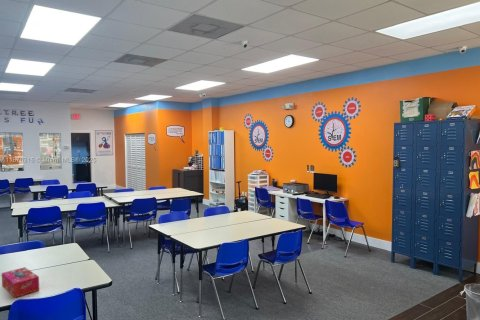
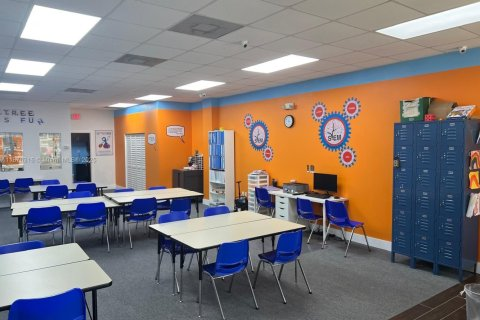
- tissue box [1,266,40,299]
